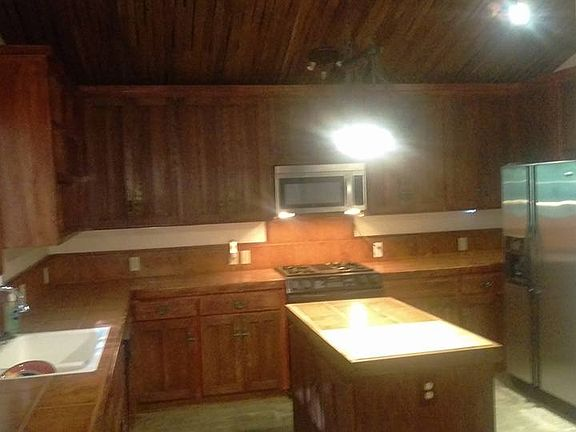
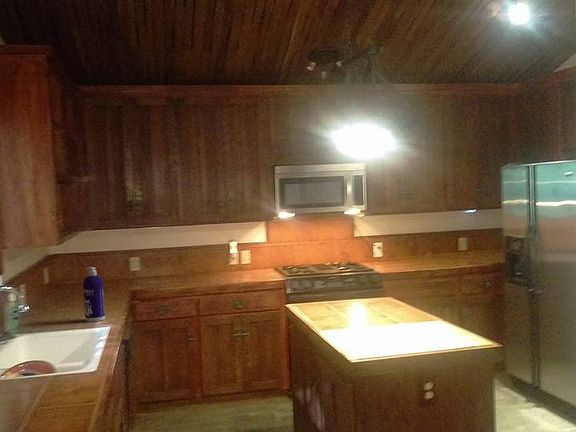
+ spray bottle [82,266,106,323]
